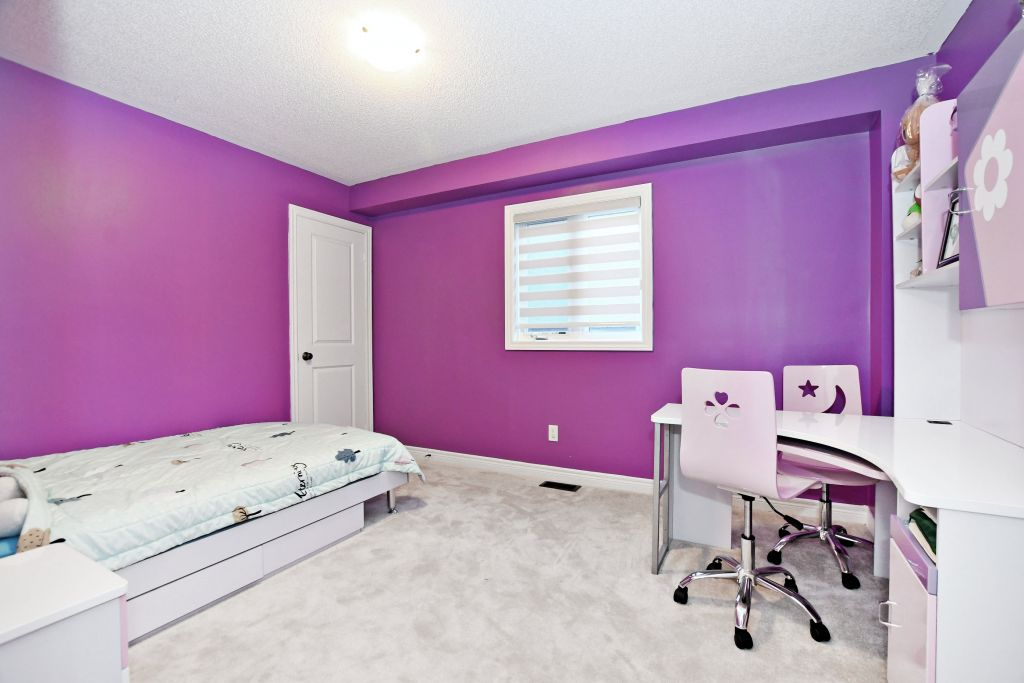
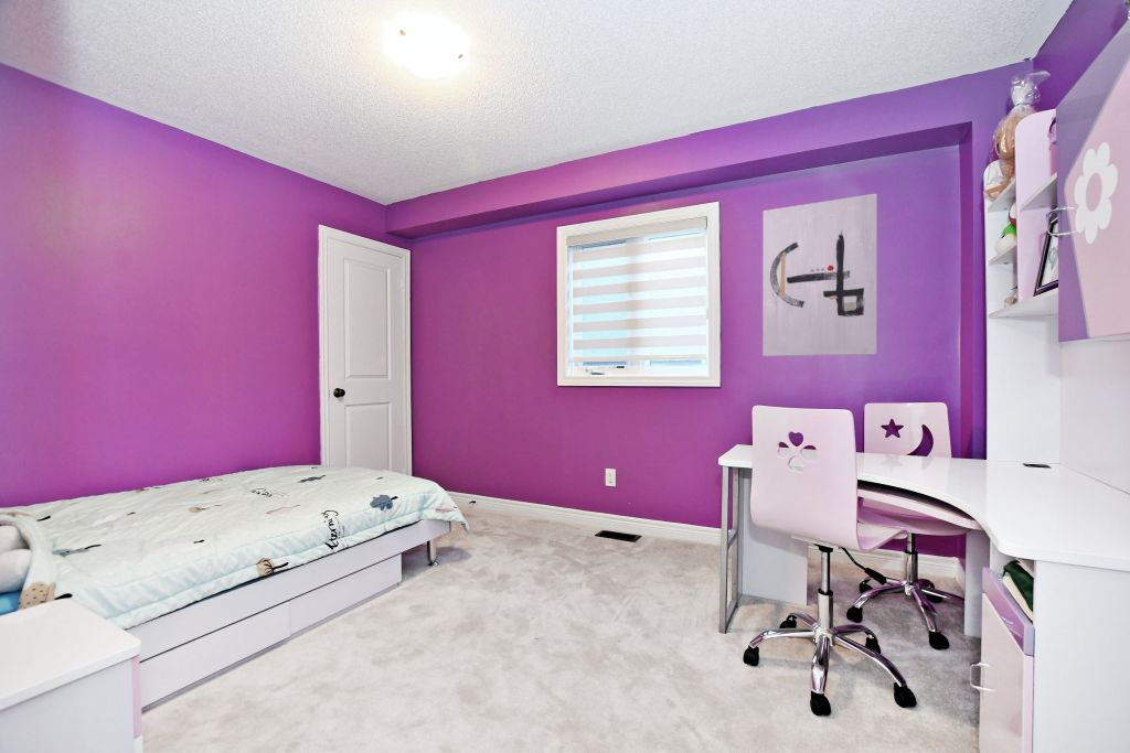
+ wall art [761,193,878,357]
